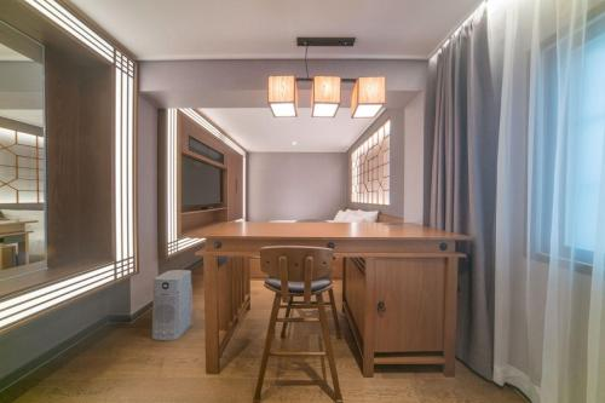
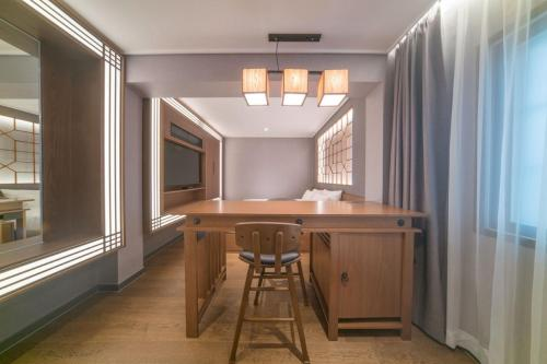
- air purifier [151,269,194,341]
